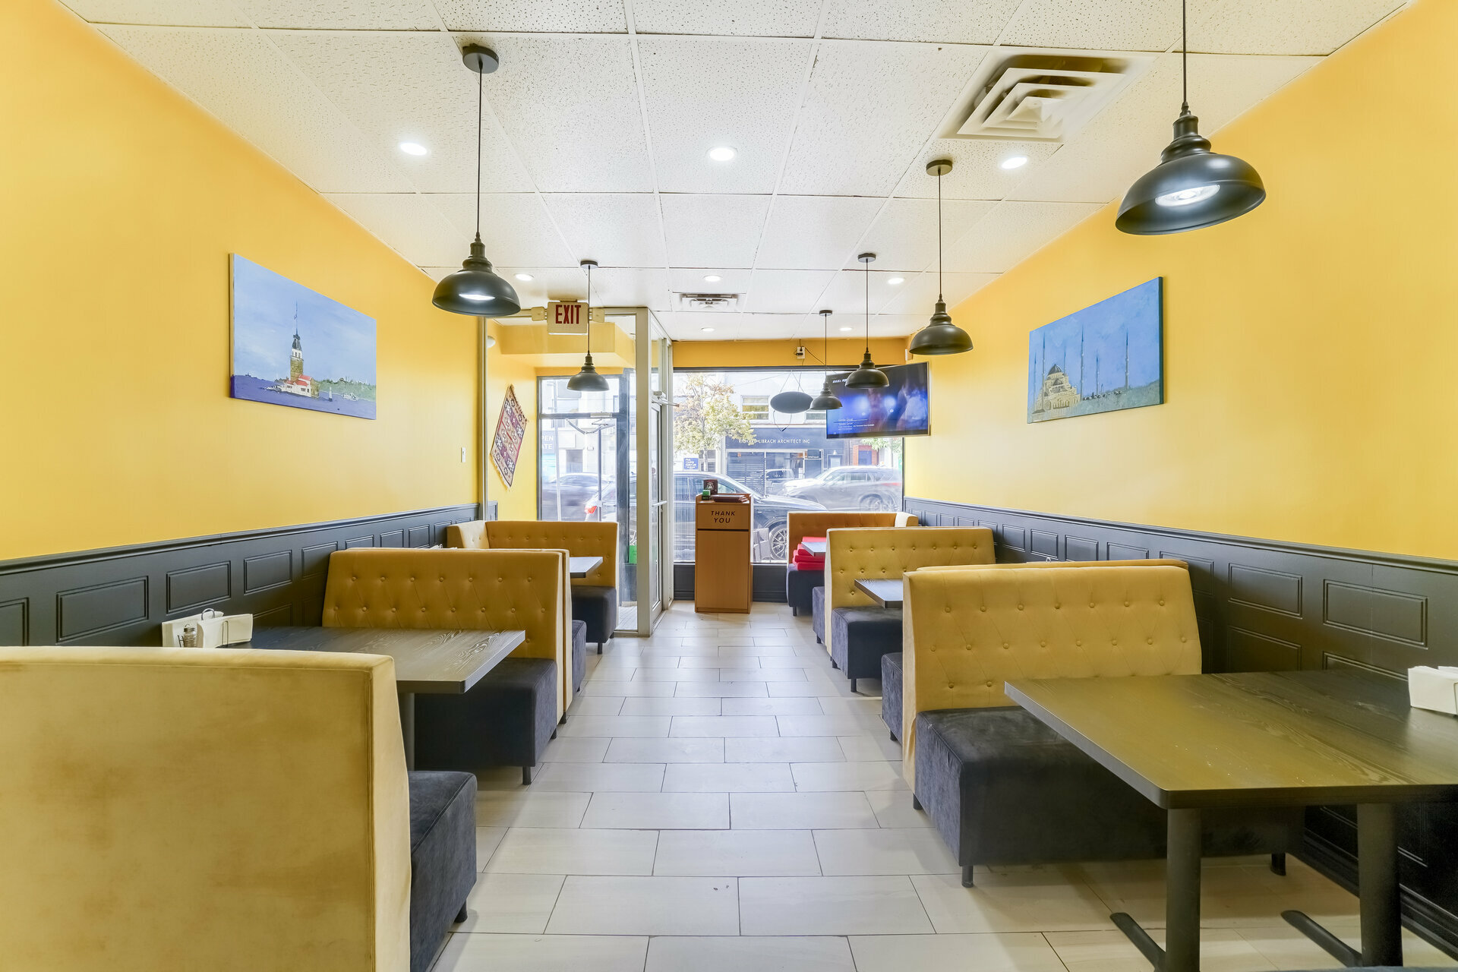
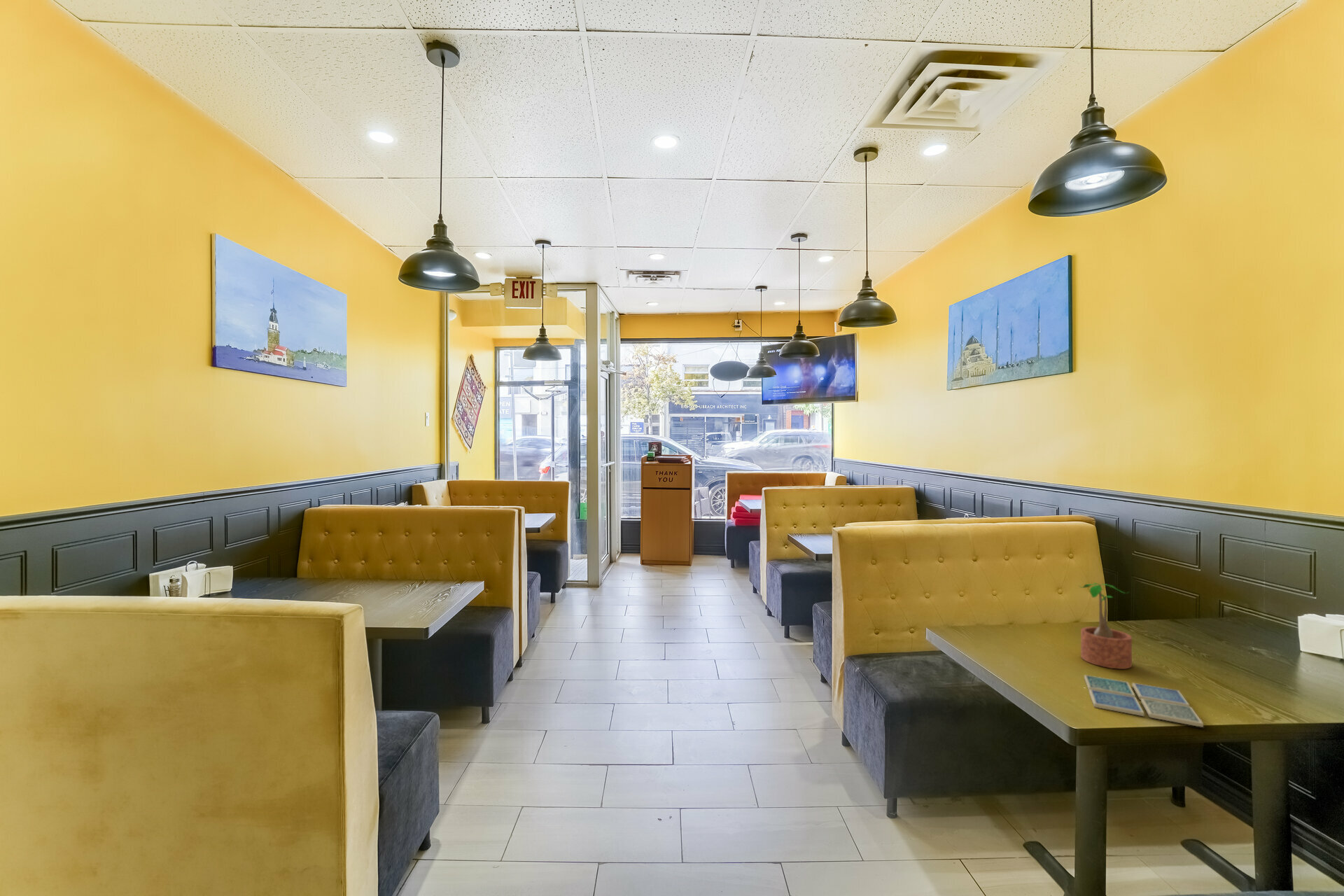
+ drink coaster [1084,674,1204,728]
+ potted plant [1077,582,1133,670]
